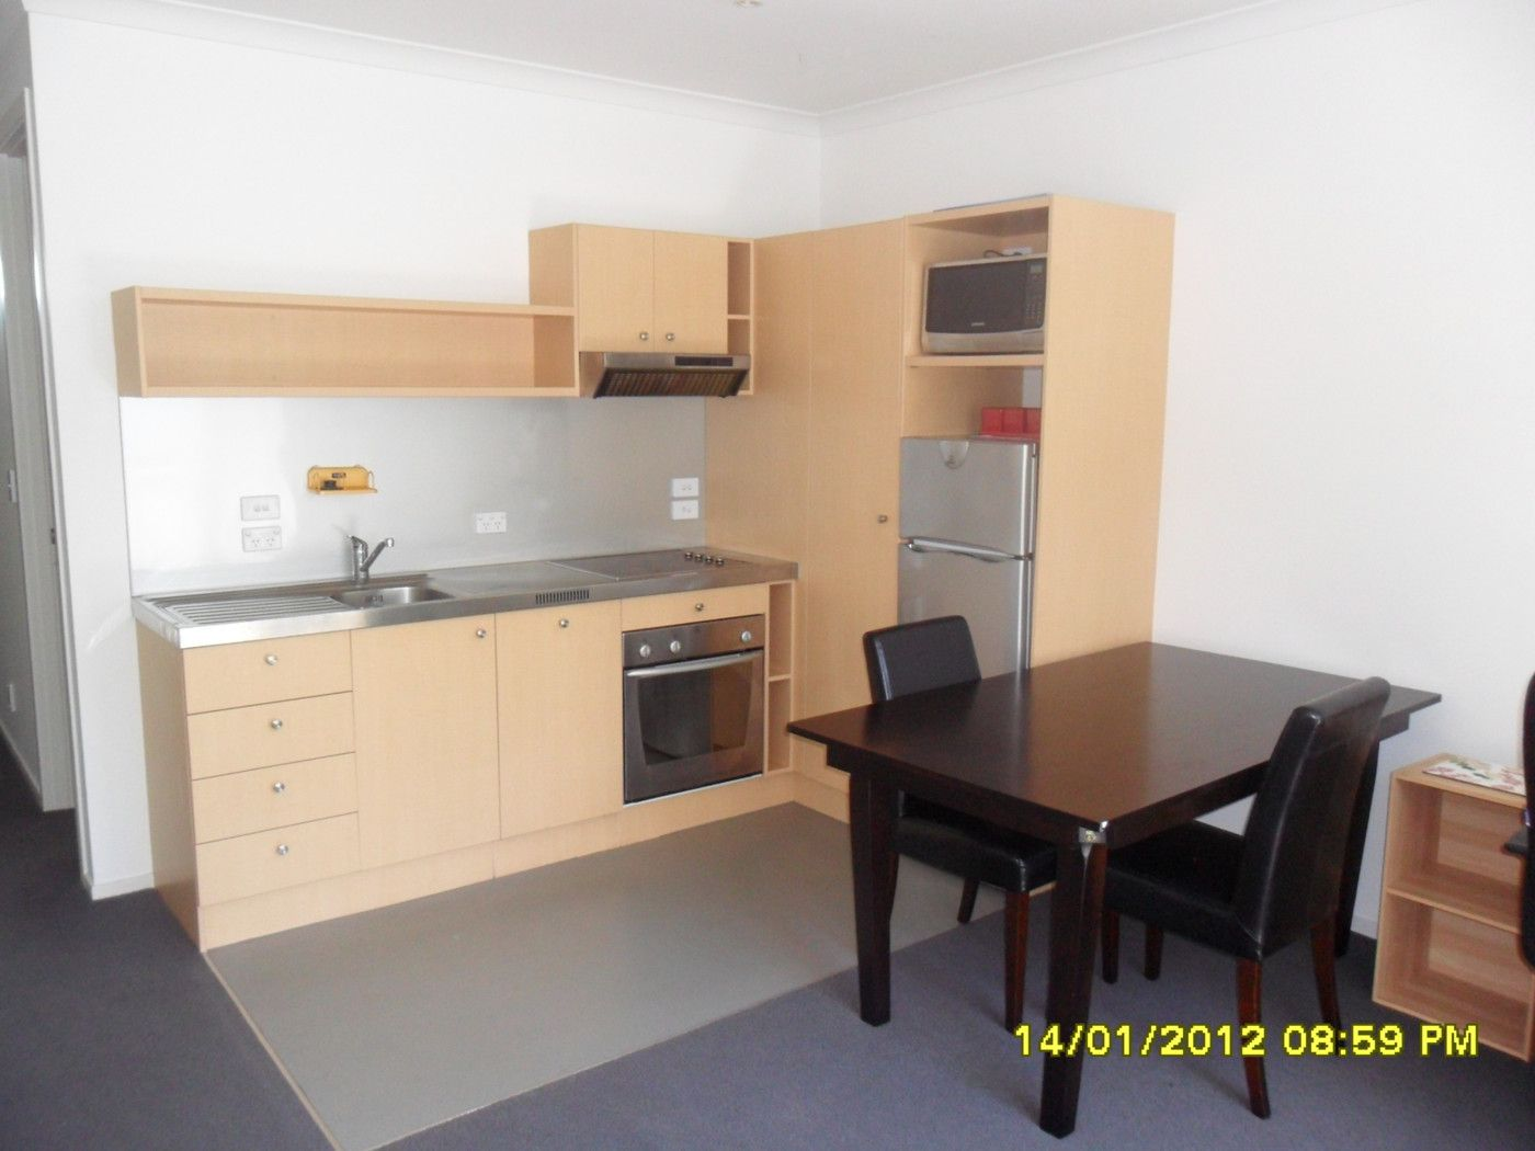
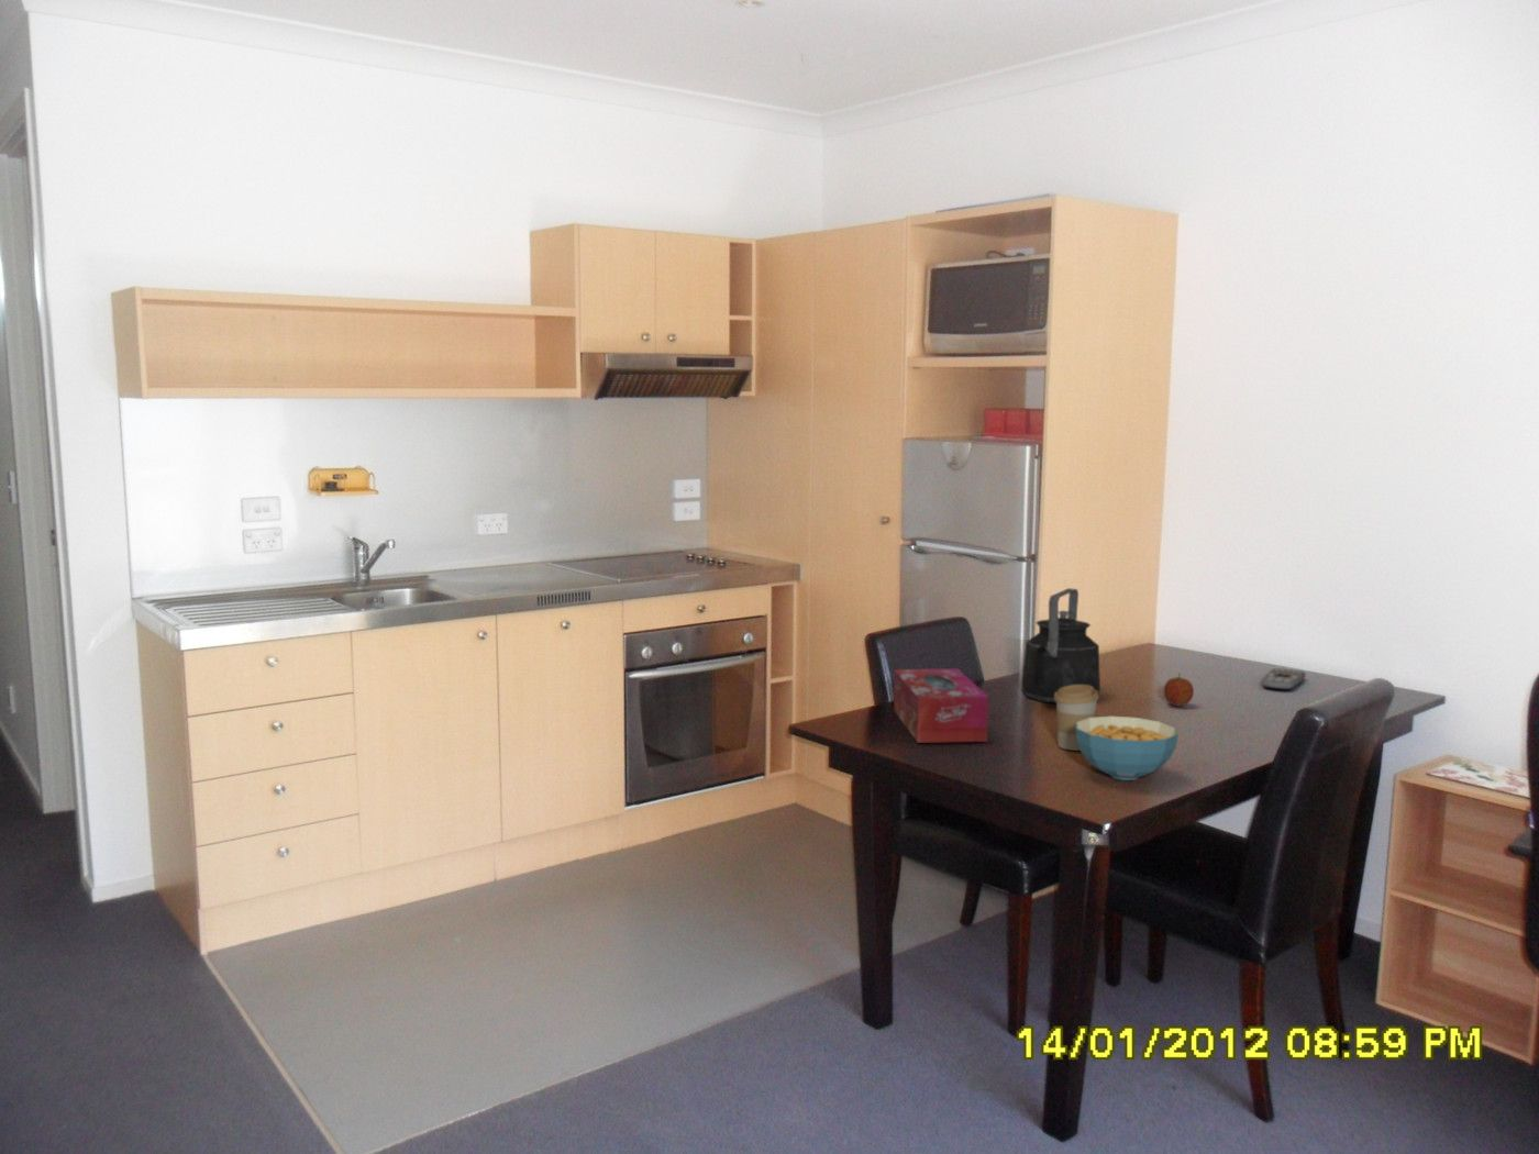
+ kettle [1022,587,1102,704]
+ coffee cup [1054,685,1100,752]
+ cereal bowl [1076,715,1179,782]
+ remote control [1260,667,1308,691]
+ fruit [1163,673,1195,708]
+ tissue box [893,668,989,744]
